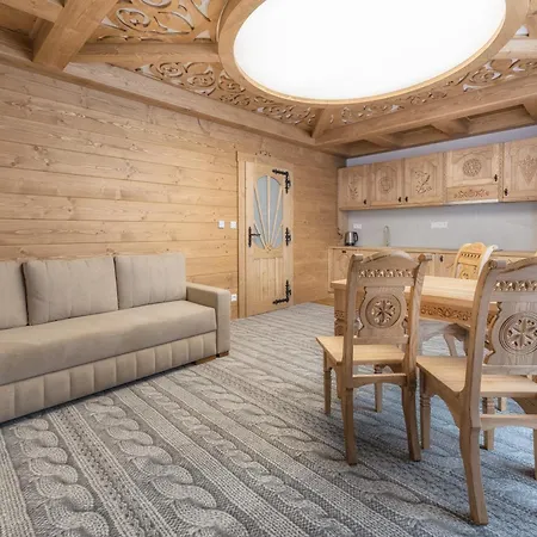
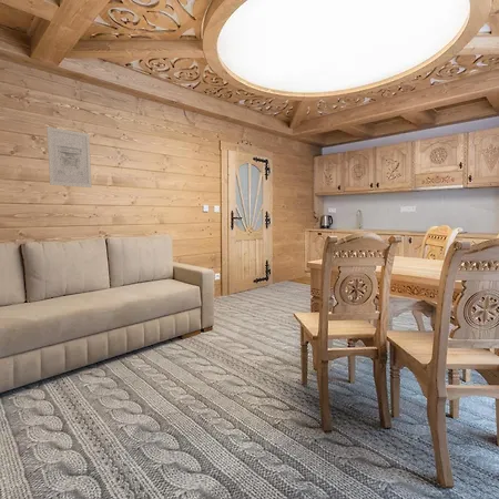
+ wall art [45,125,93,189]
